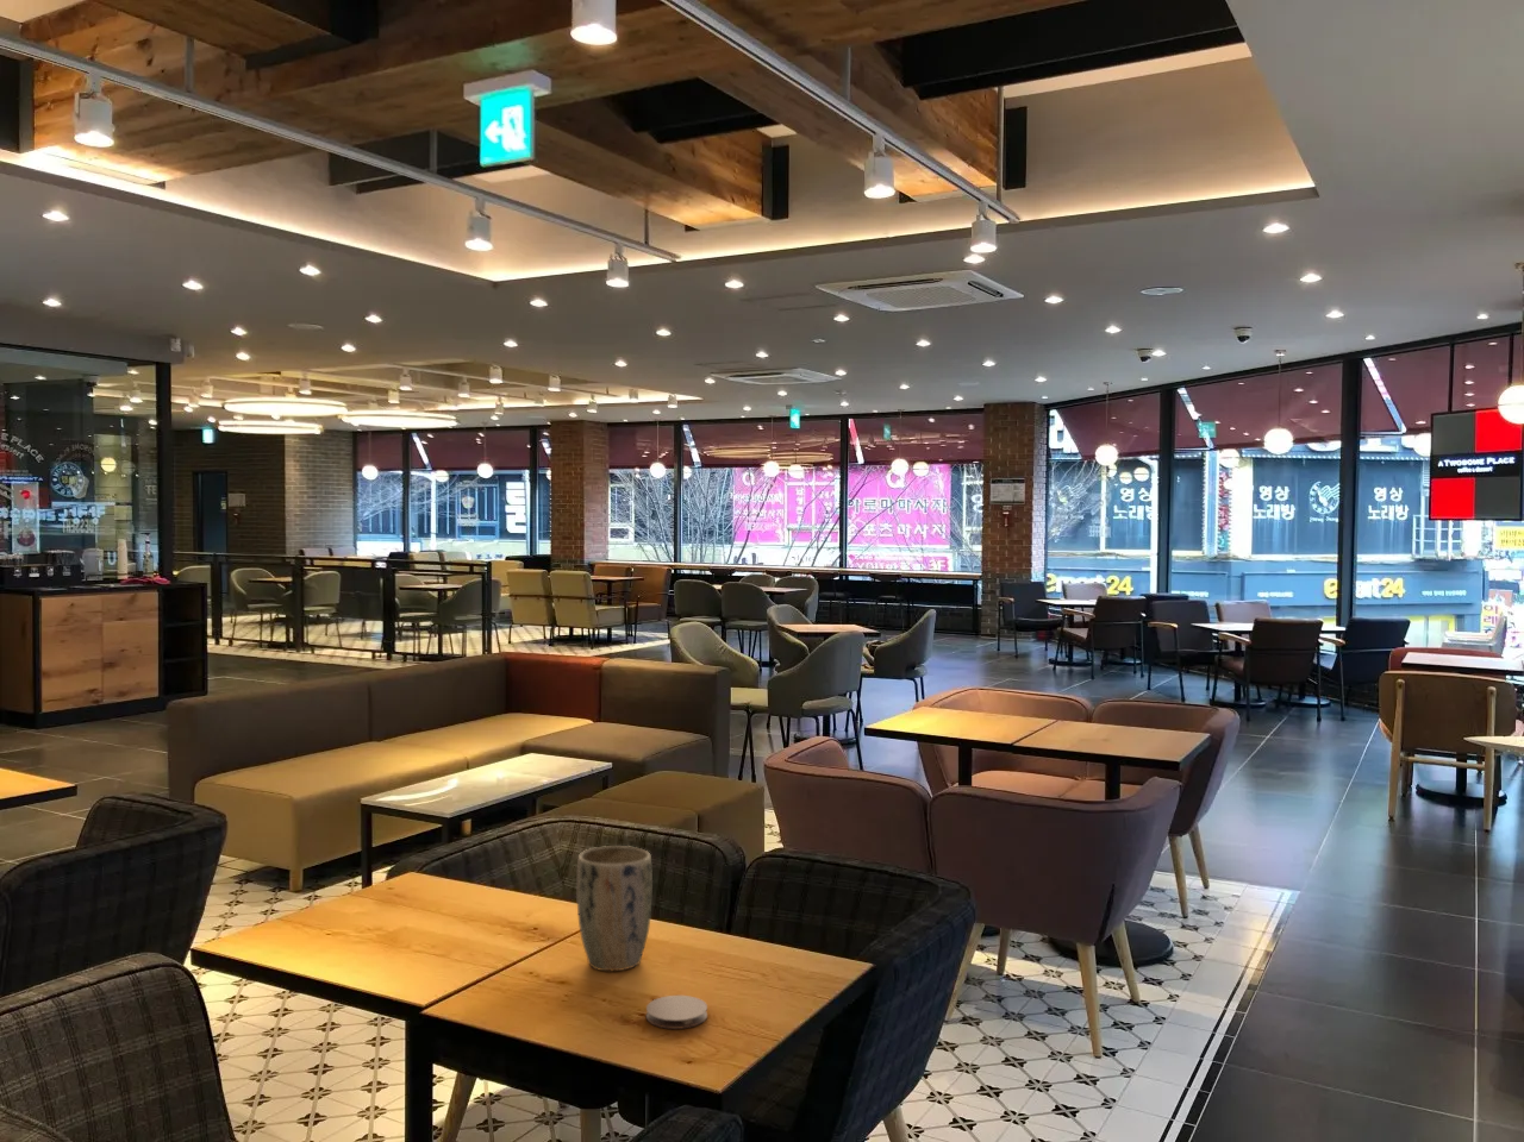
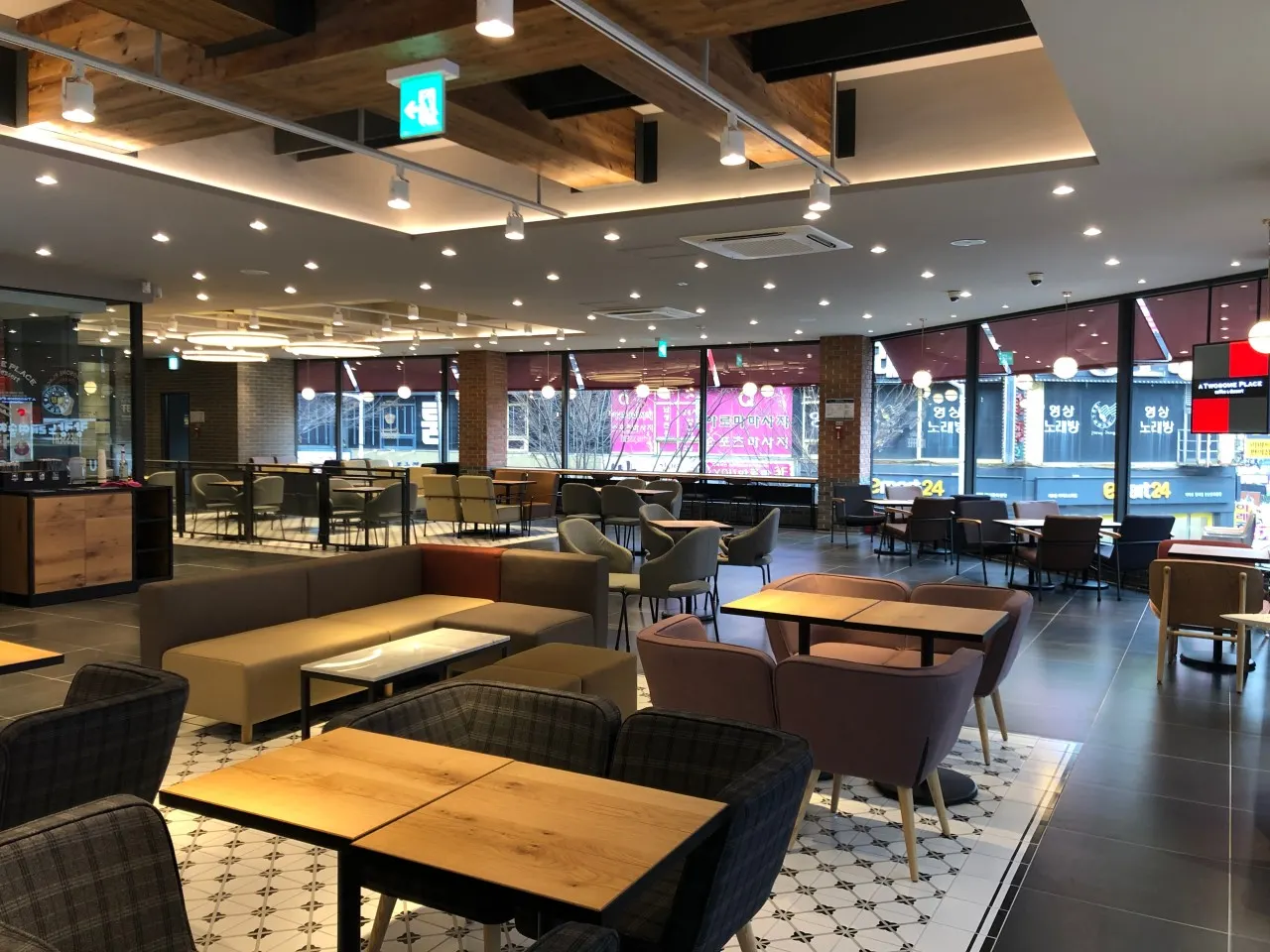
- coaster [646,994,708,1030]
- plant pot [575,845,654,972]
